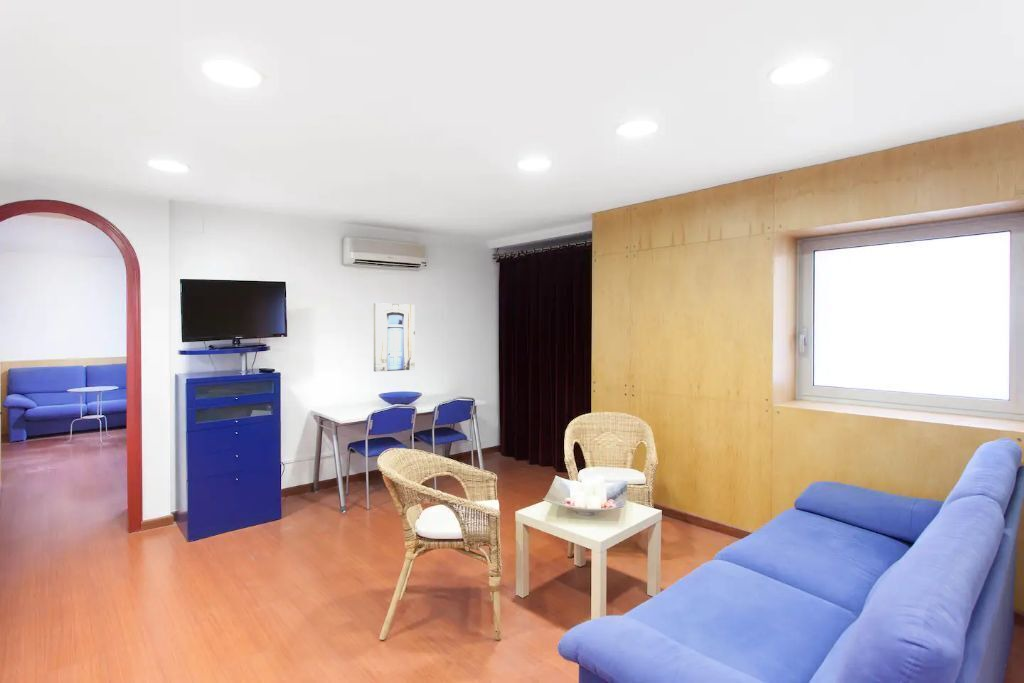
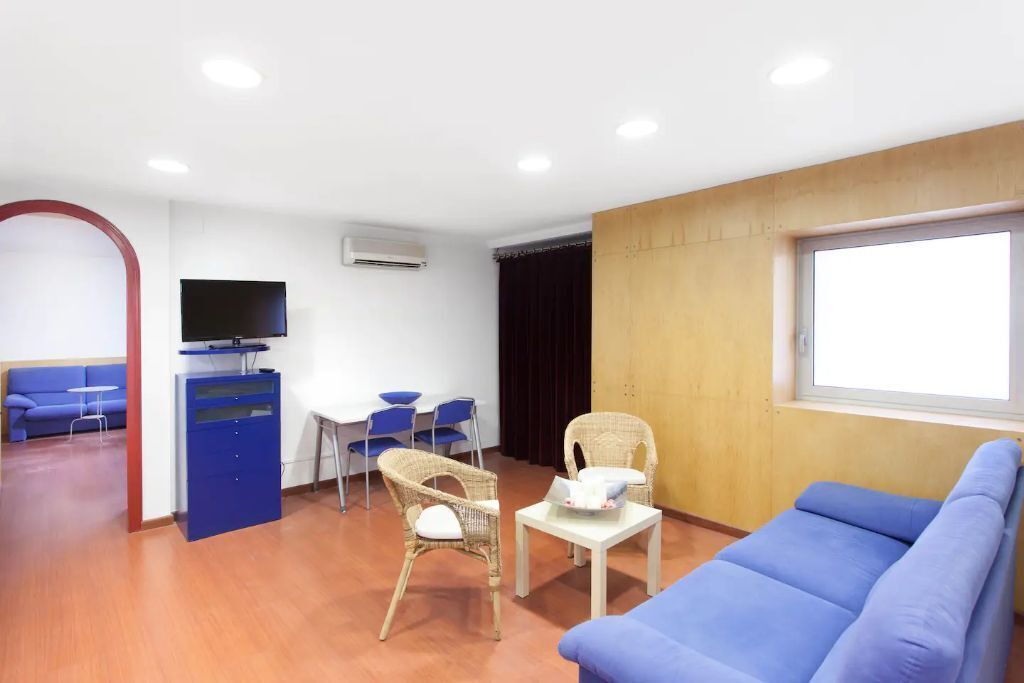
- wall art [373,302,416,373]
